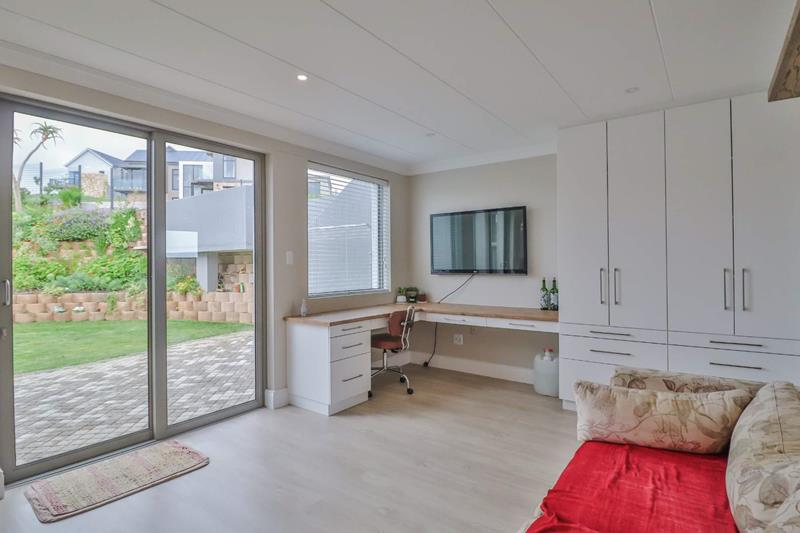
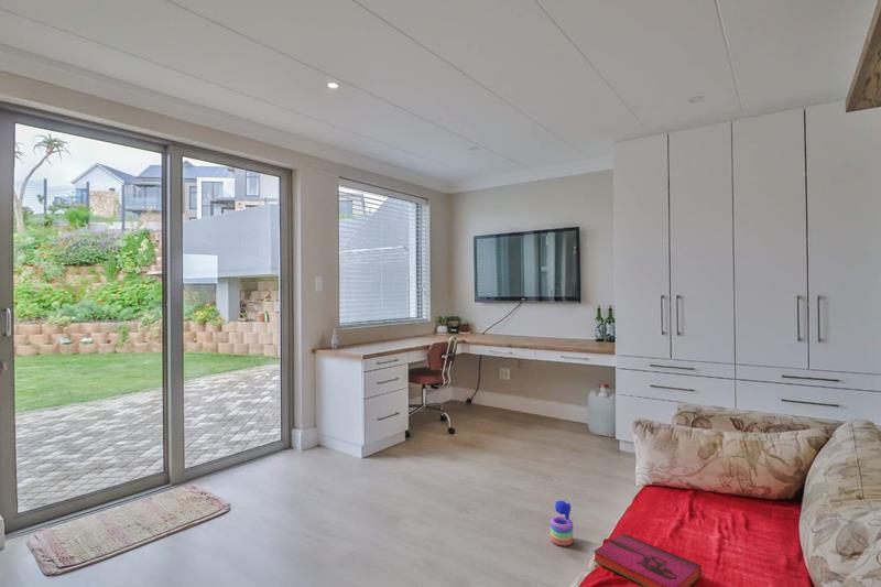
+ hardback book [592,532,703,587]
+ stacking toy [550,499,574,546]
